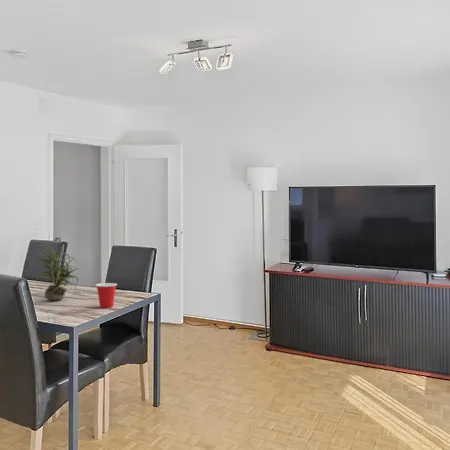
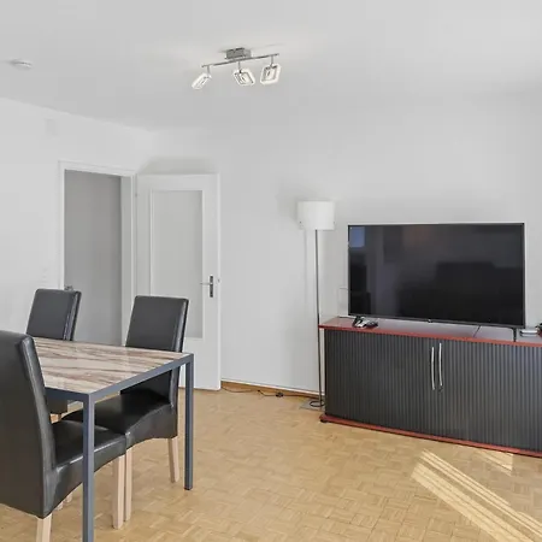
- cup [95,282,118,308]
- potted plant [25,243,79,301]
